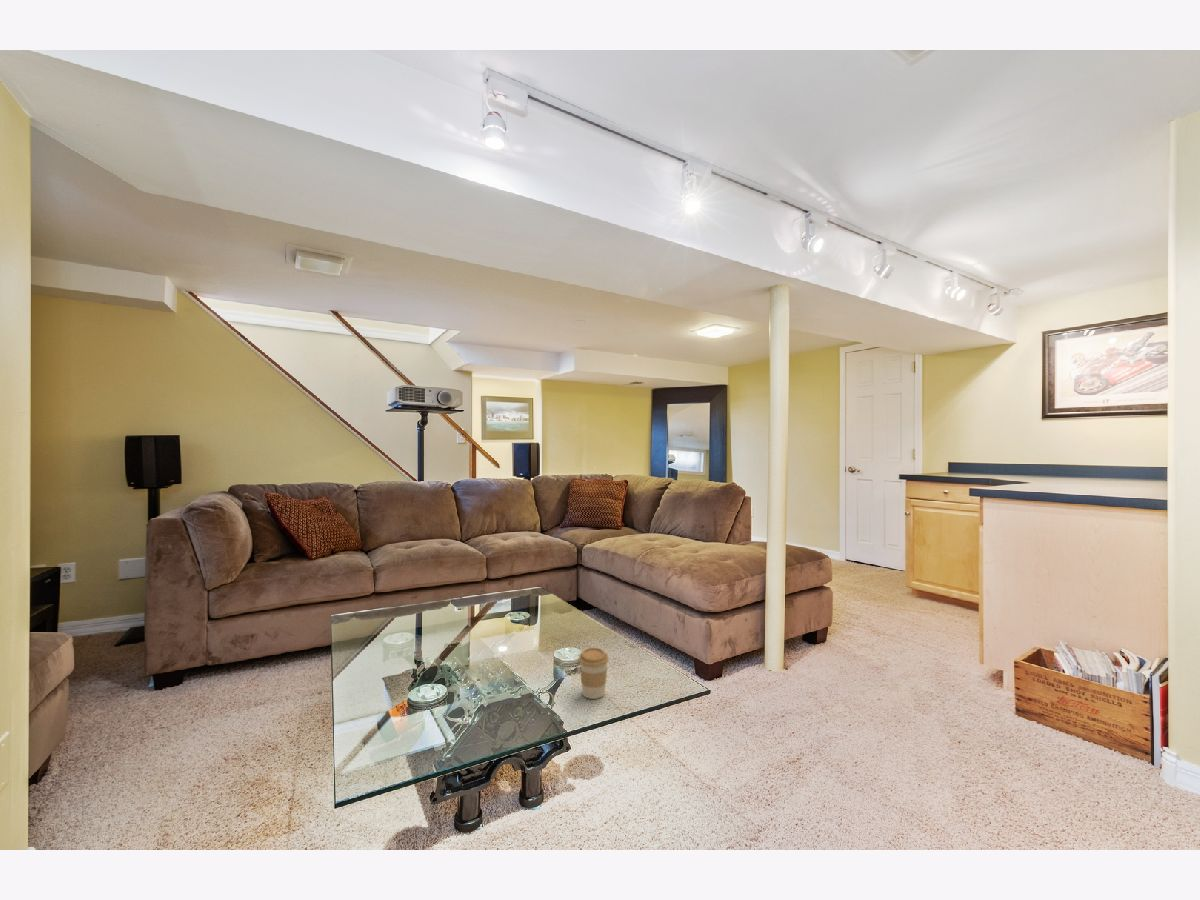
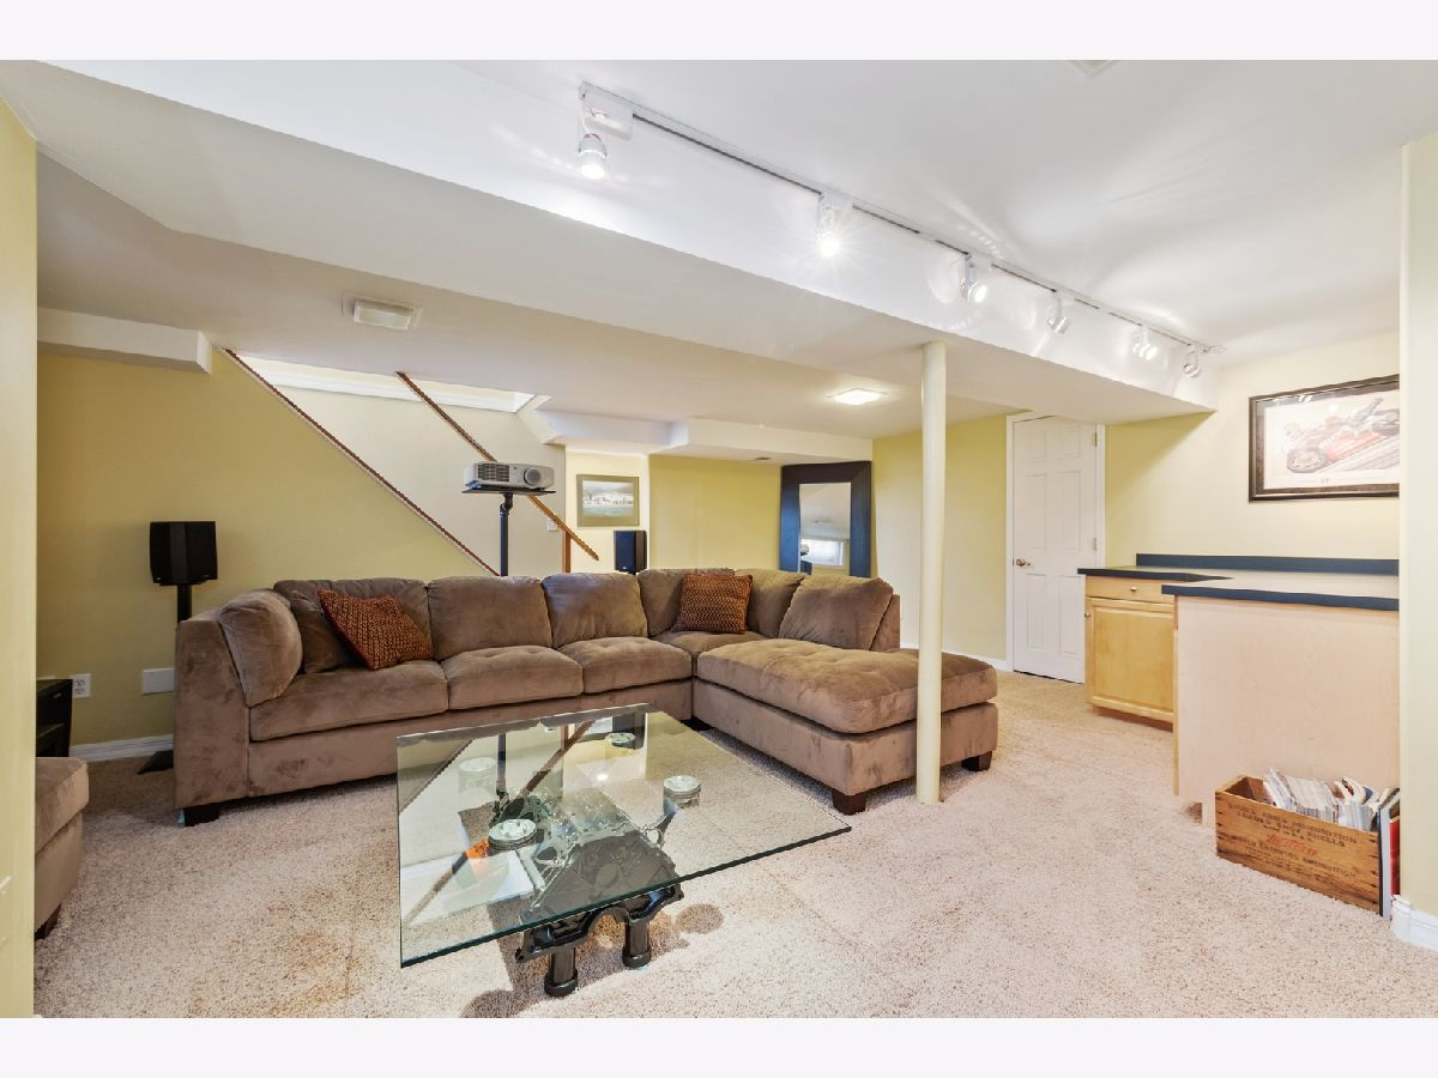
- coffee cup [578,647,610,700]
